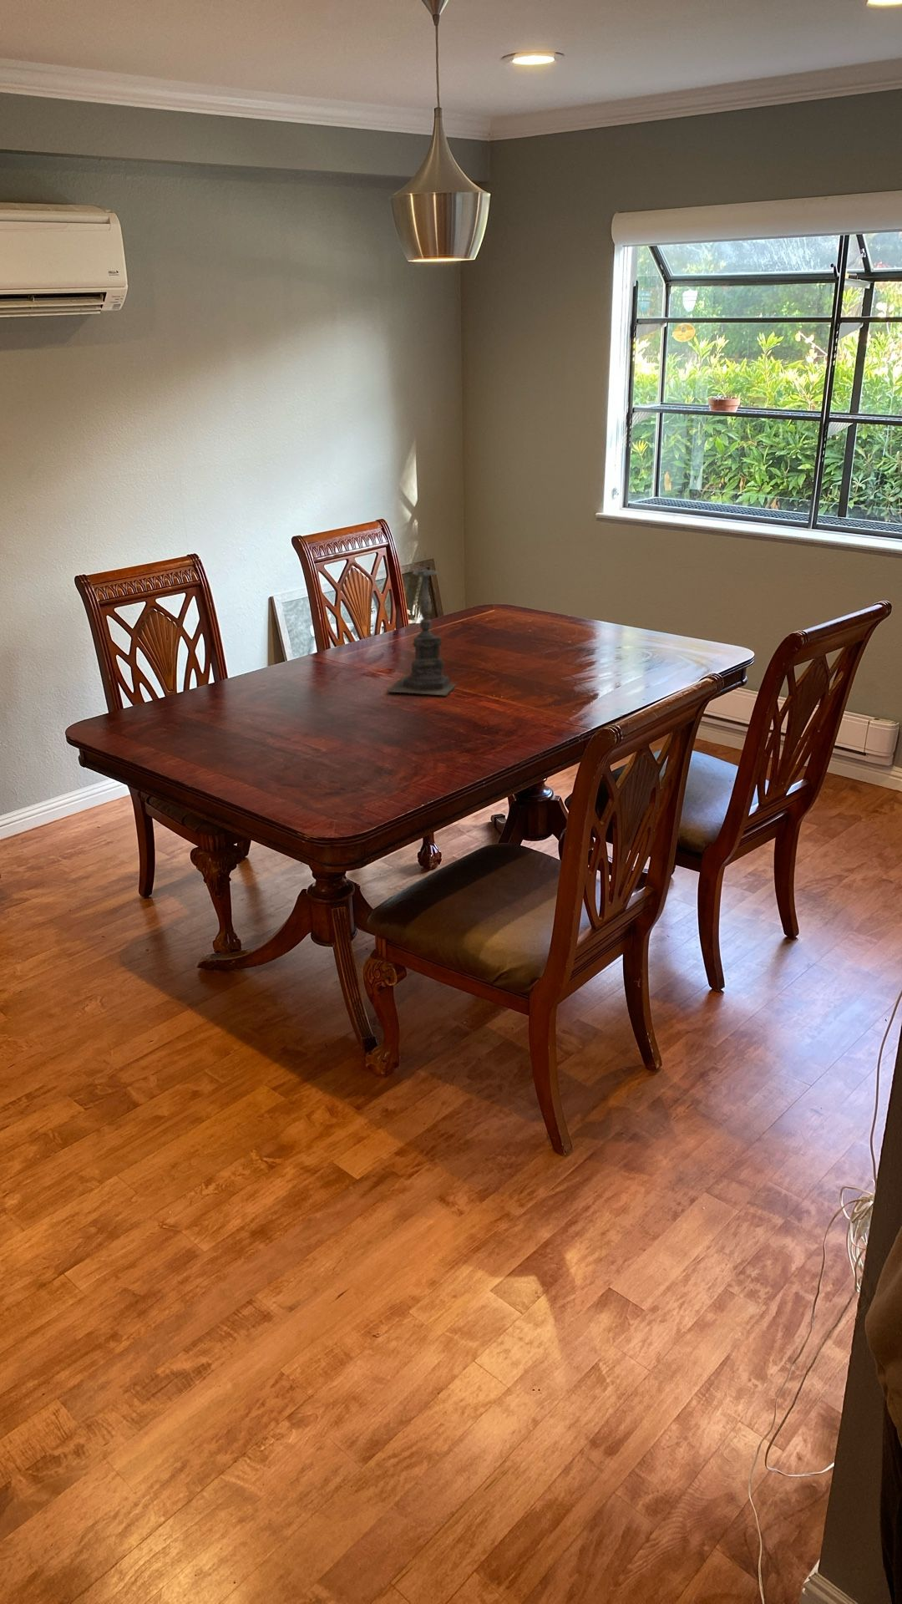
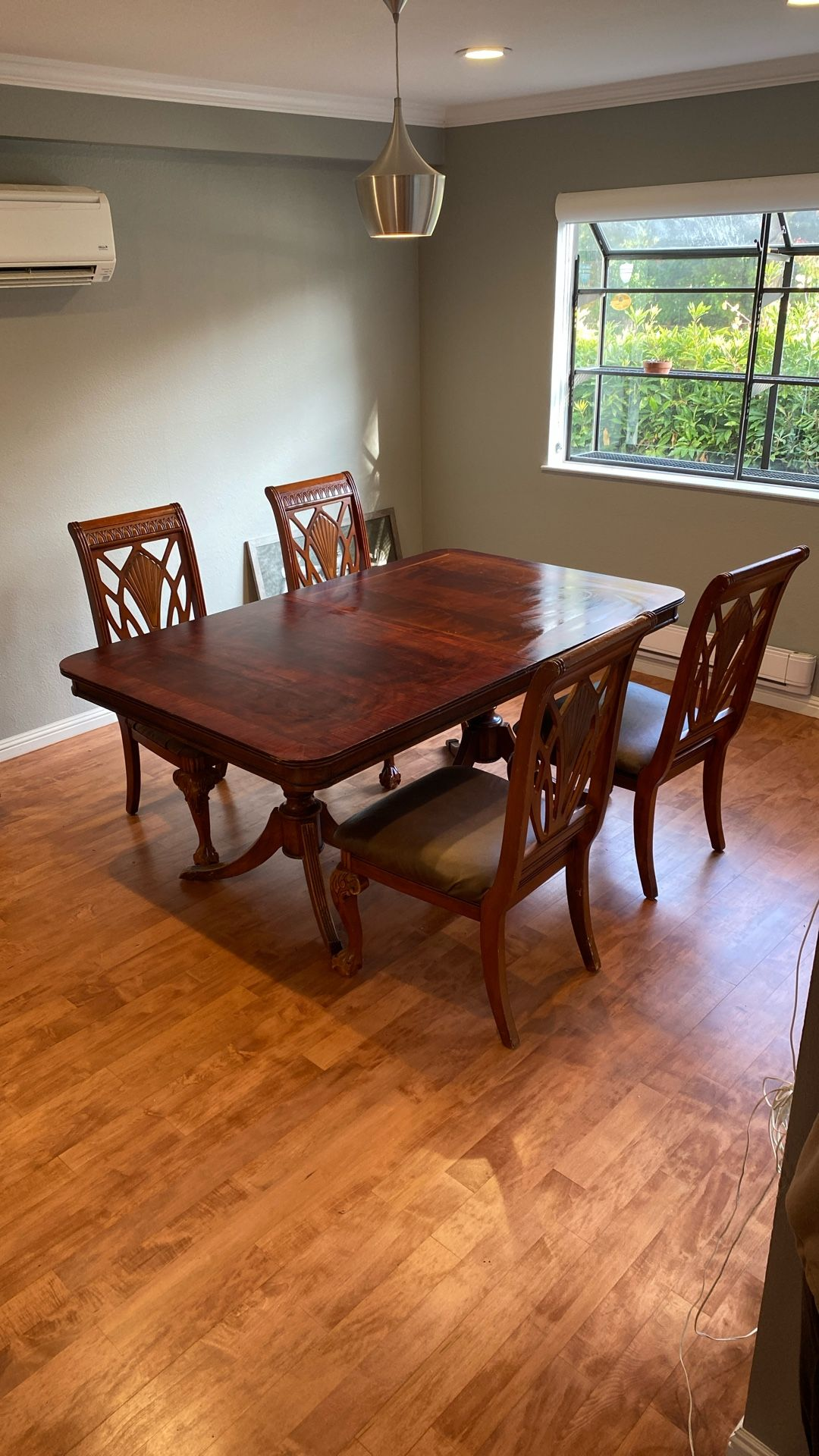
- candle holder [385,551,458,696]
